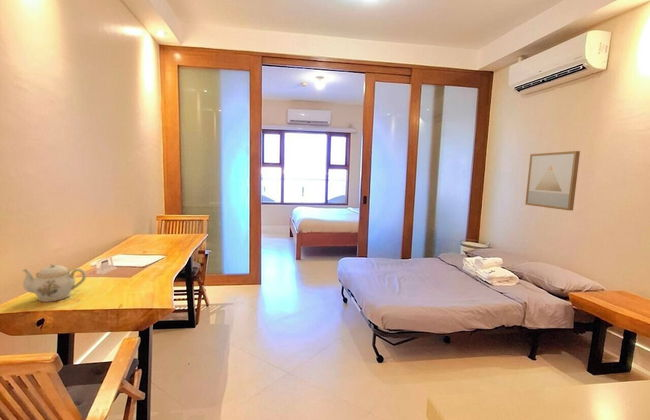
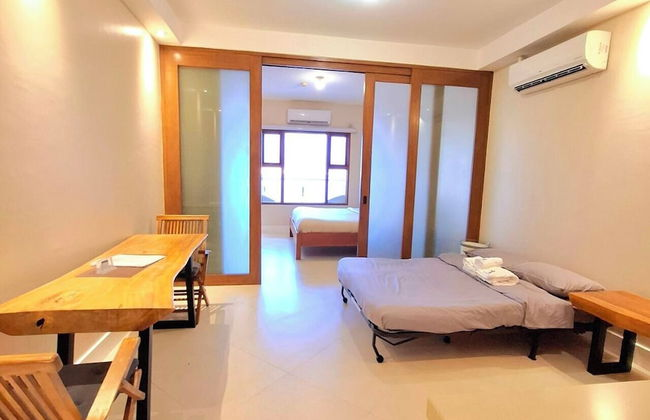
- wall art [524,150,581,212]
- teapot [21,263,87,303]
